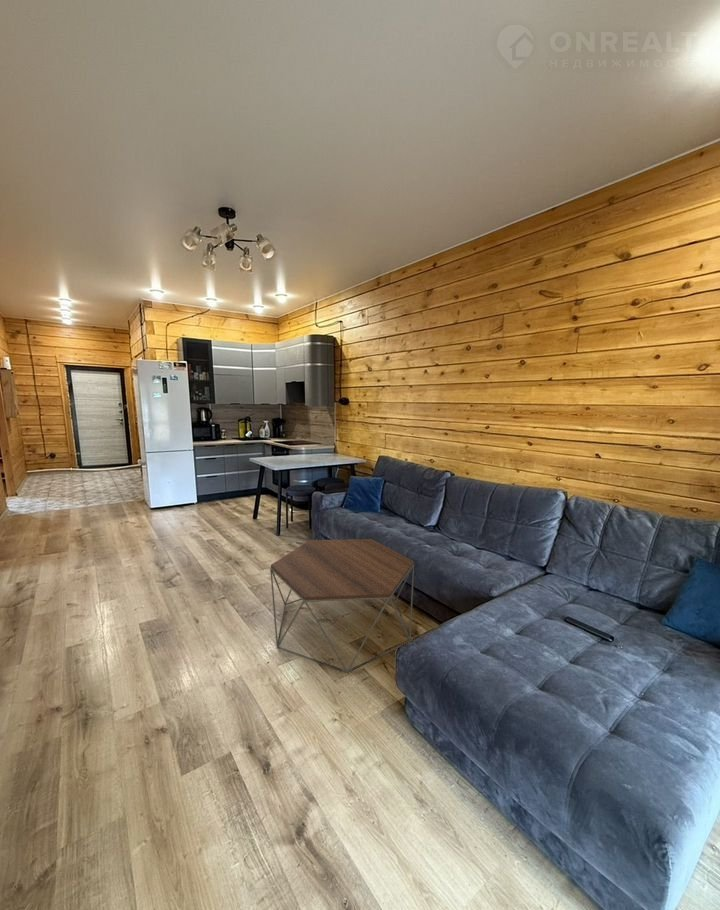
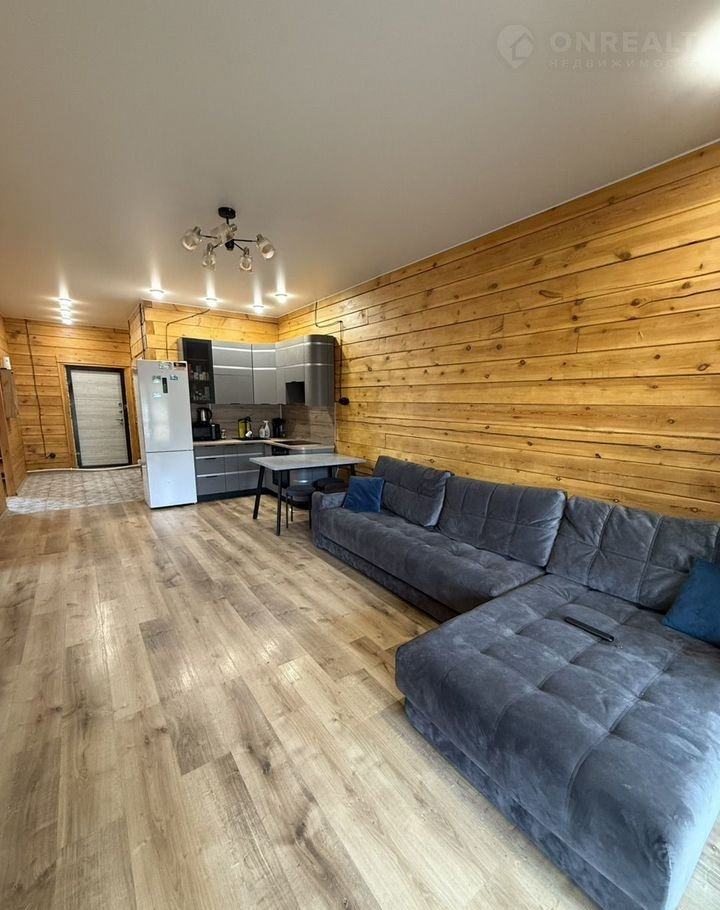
- coffee table [269,538,415,674]
